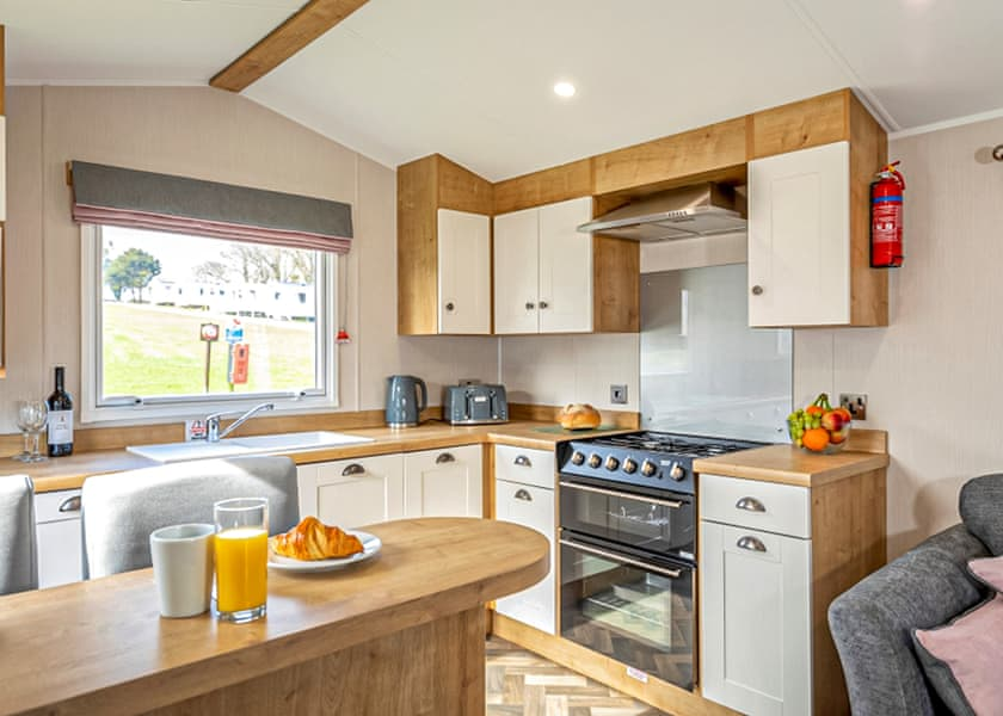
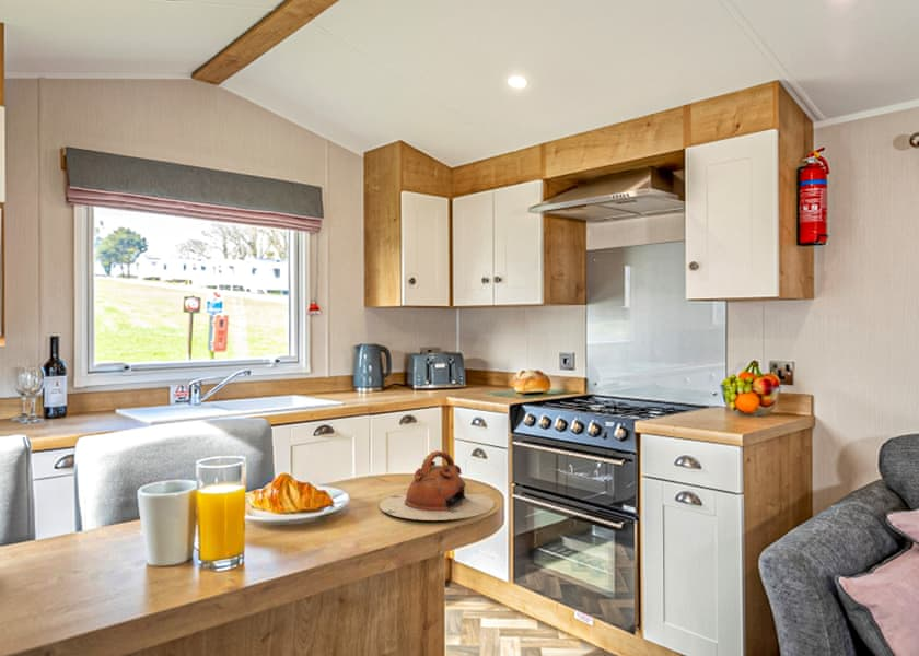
+ teapot [377,449,496,522]
